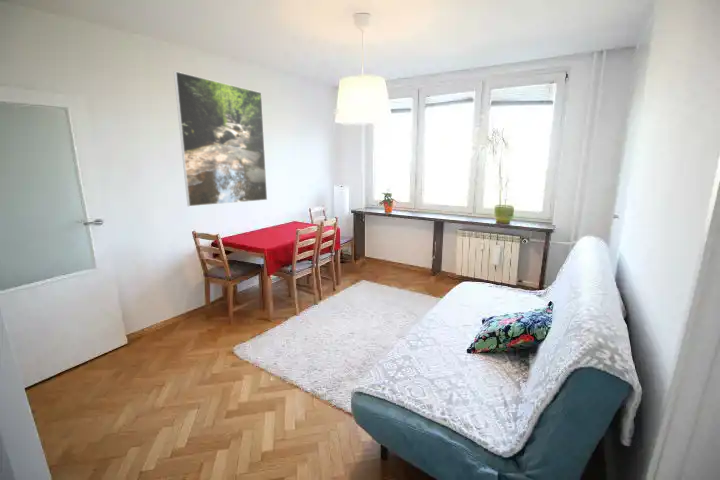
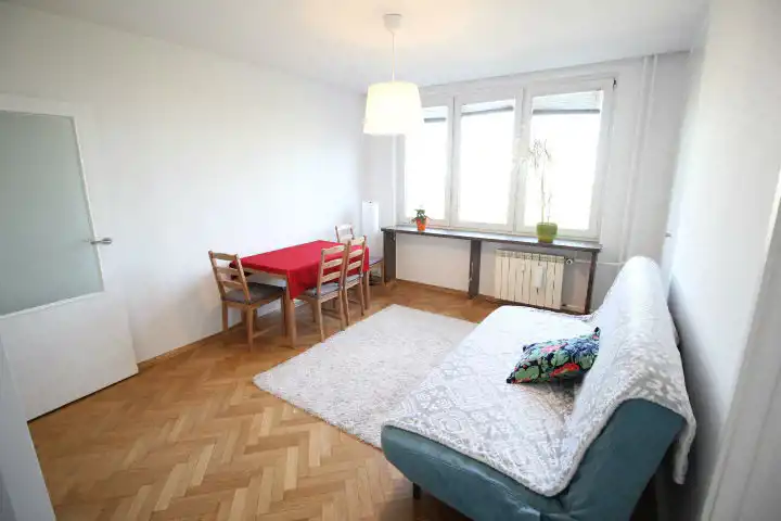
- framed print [173,70,268,207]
